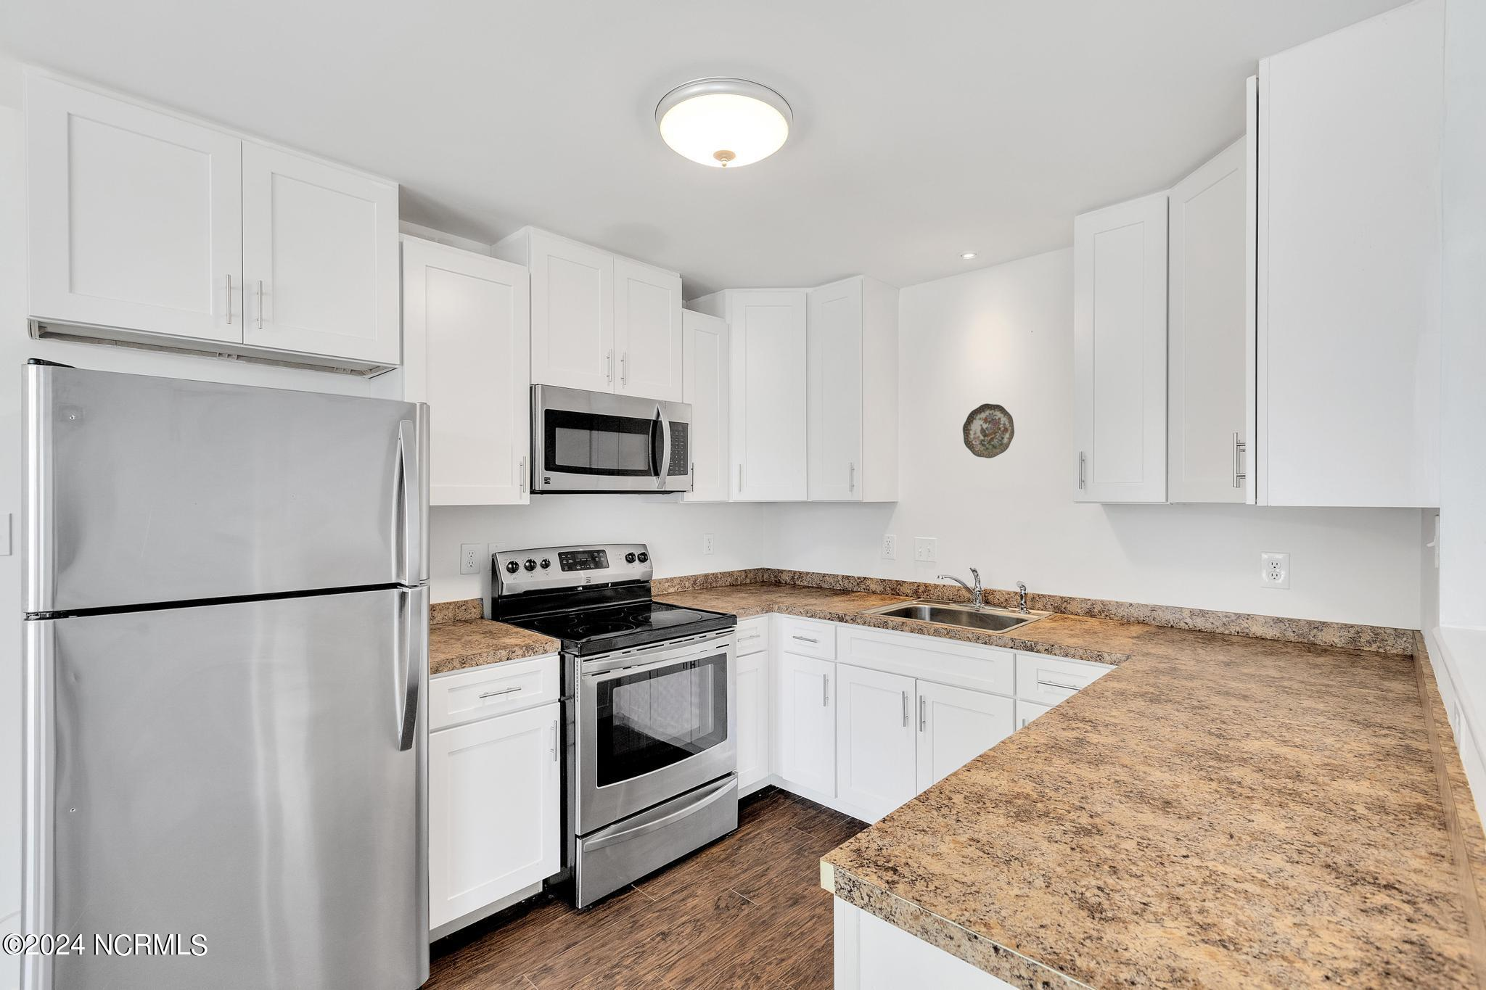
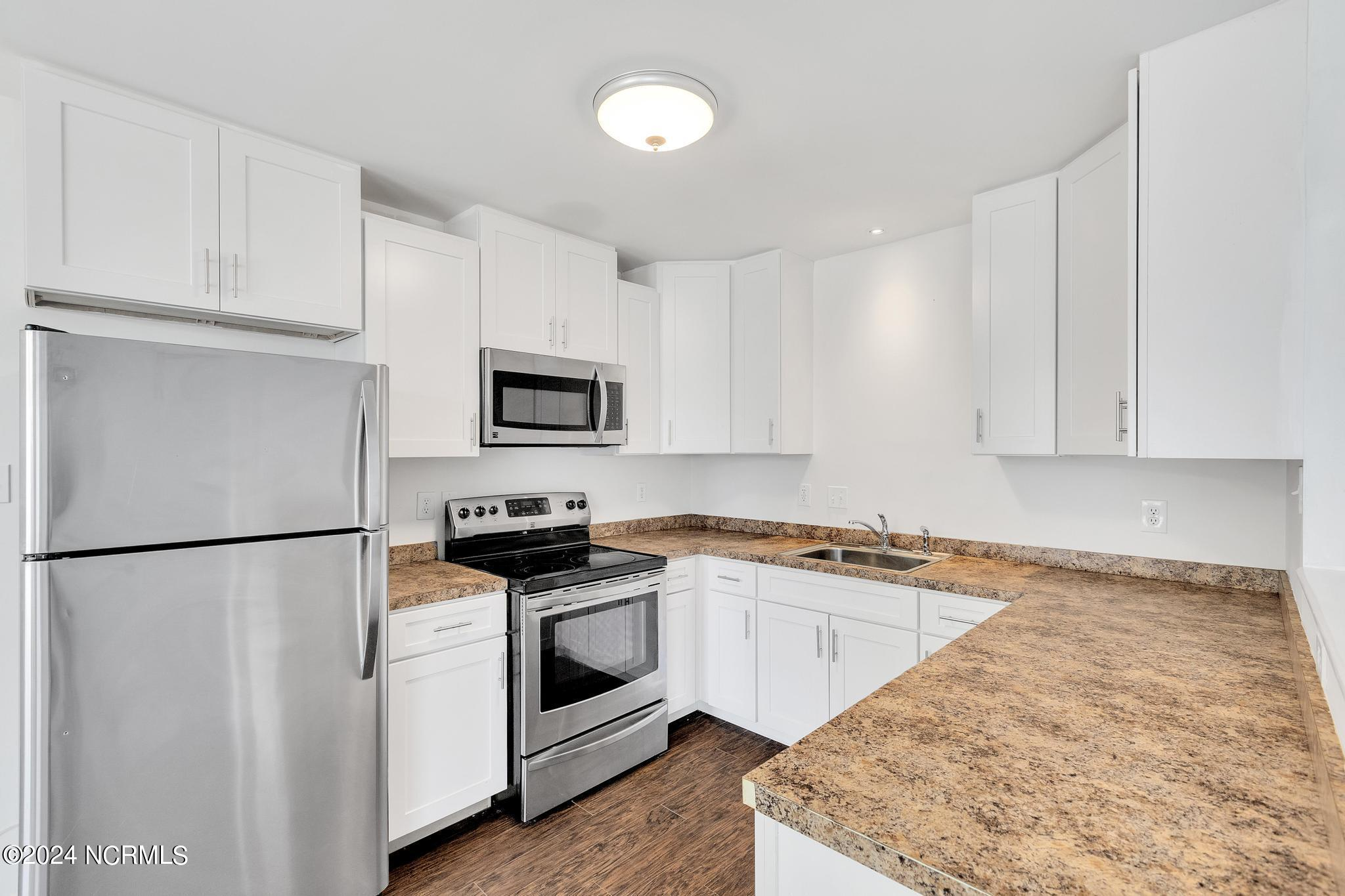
- decorative plate [962,402,1015,460]
